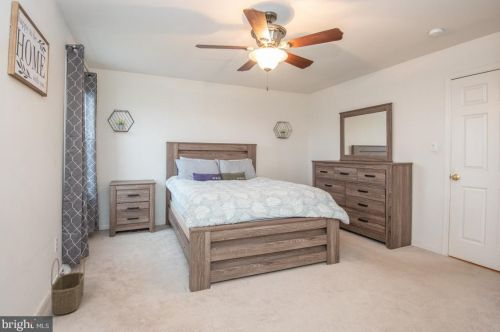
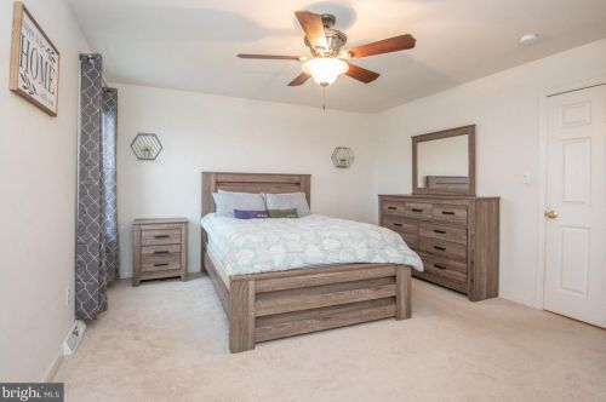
- wicker basket [50,255,86,316]
